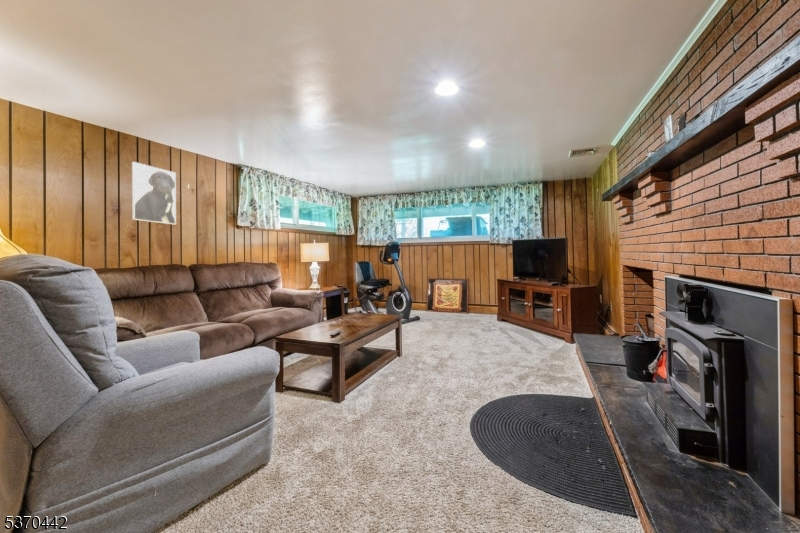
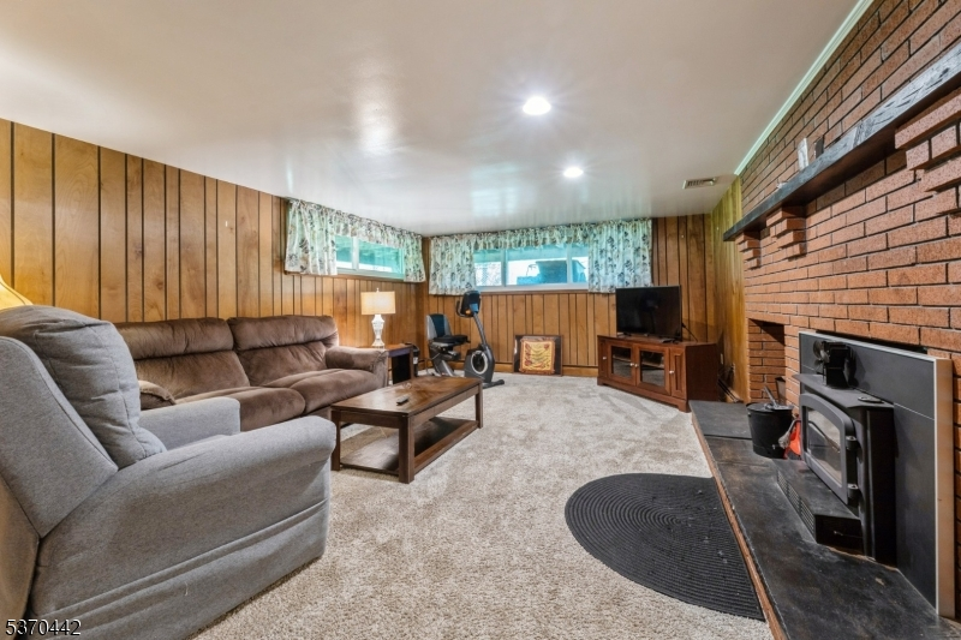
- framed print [131,161,177,225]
